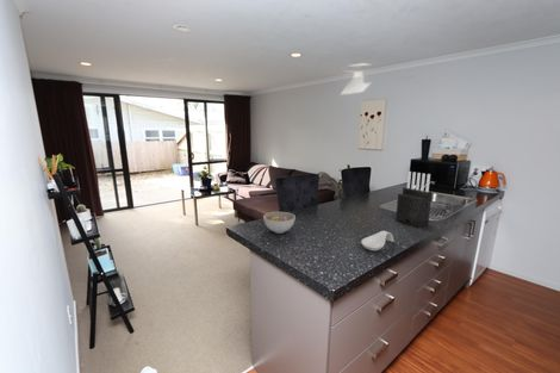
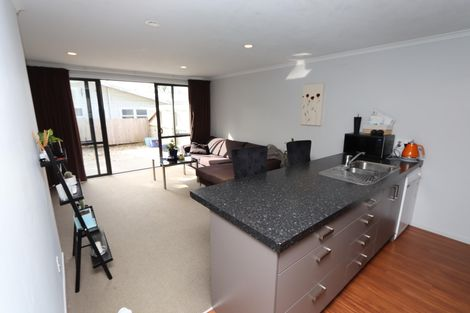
- bowl [262,211,297,235]
- spoon rest [360,230,394,251]
- knife block [394,170,434,229]
